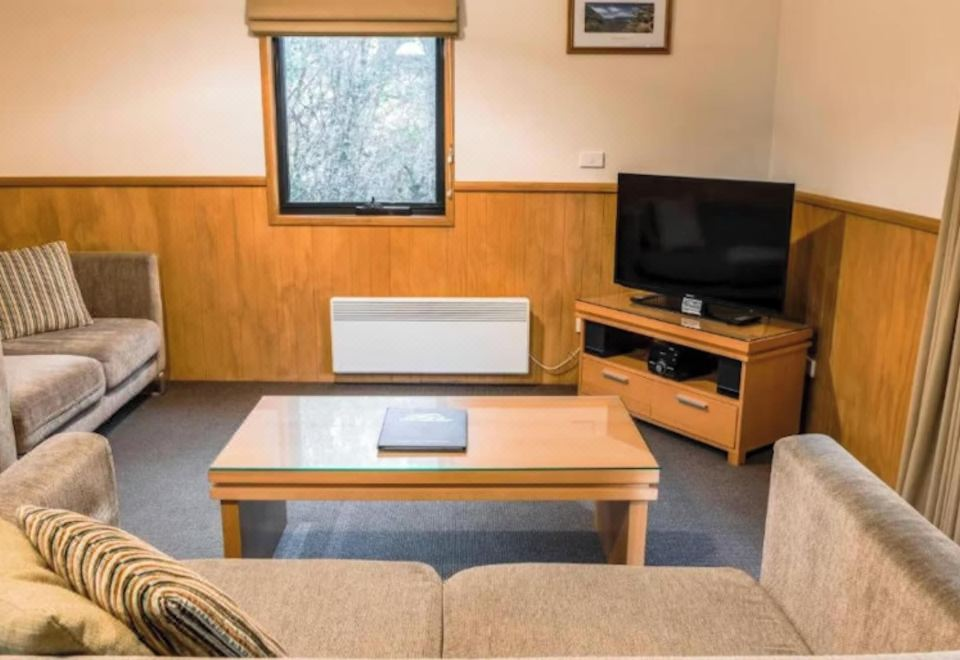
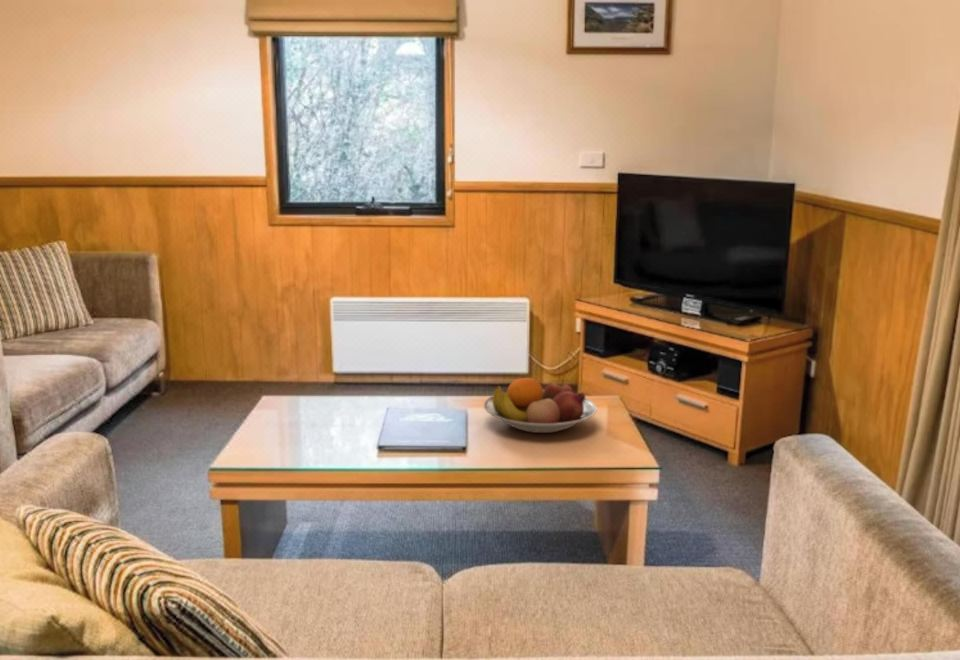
+ fruit bowl [483,377,598,434]
